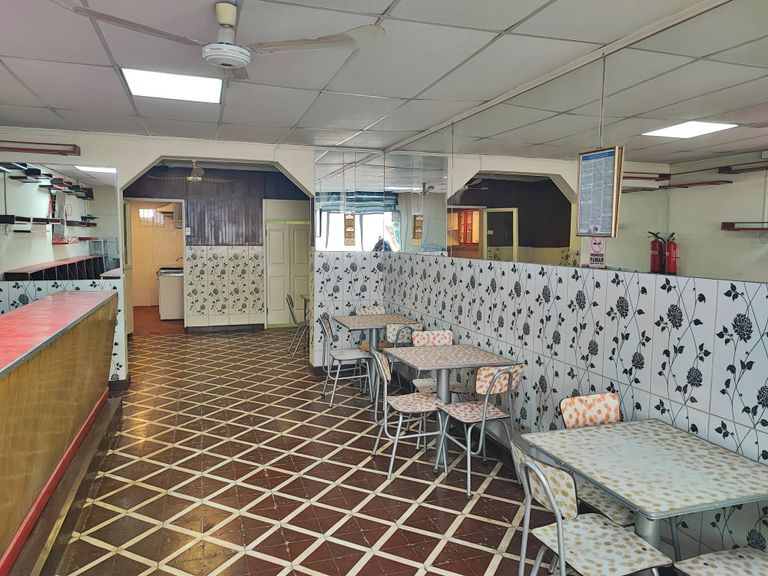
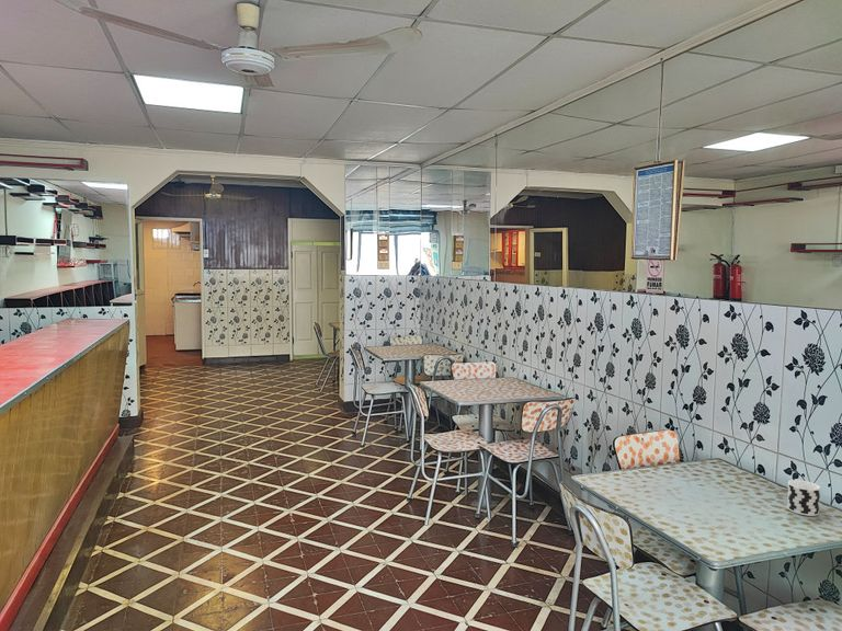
+ cup [786,479,821,517]
